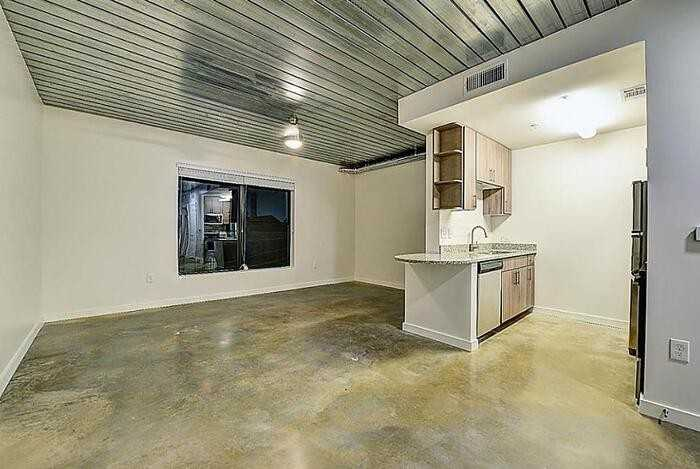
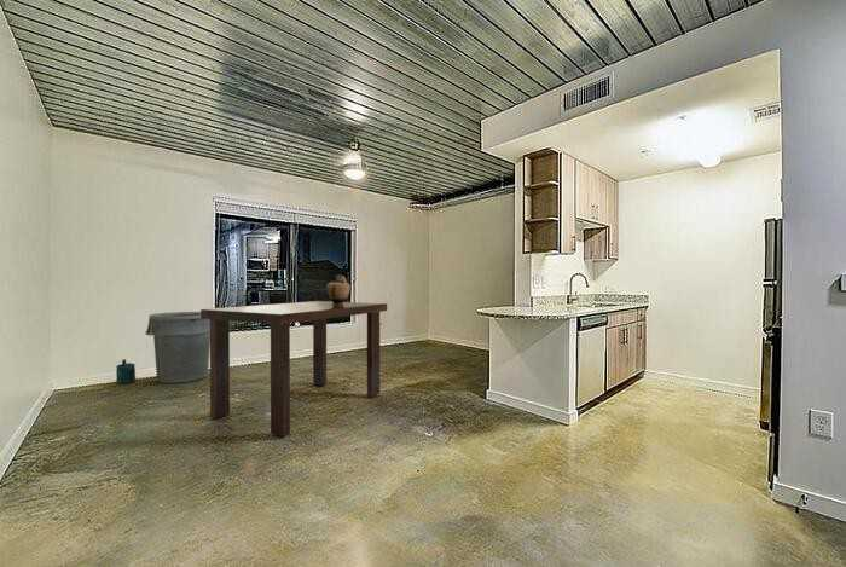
+ dining table [199,300,388,438]
+ trash can [145,311,210,384]
+ watering can [115,358,137,386]
+ ceramic jug [325,273,352,305]
